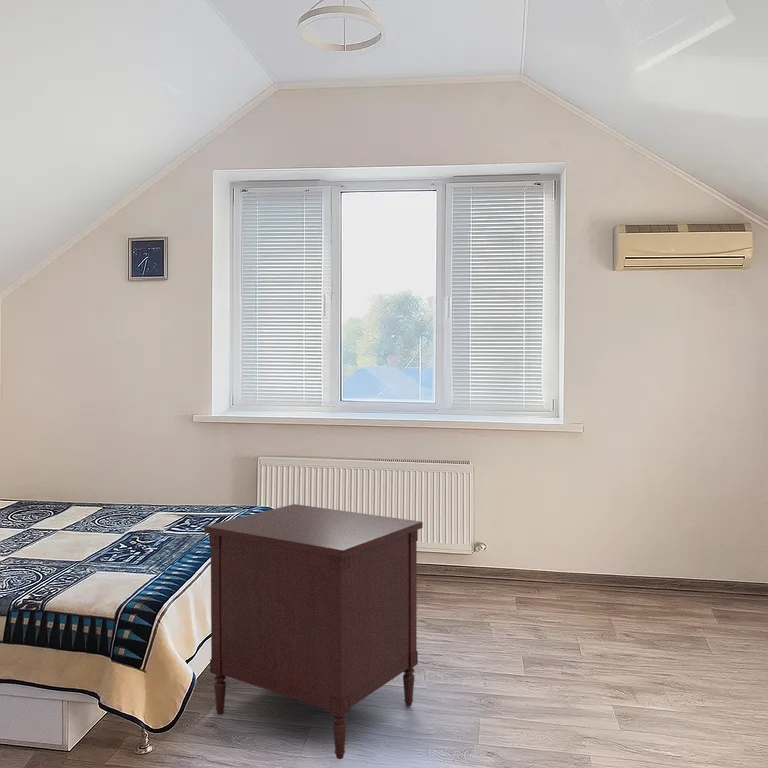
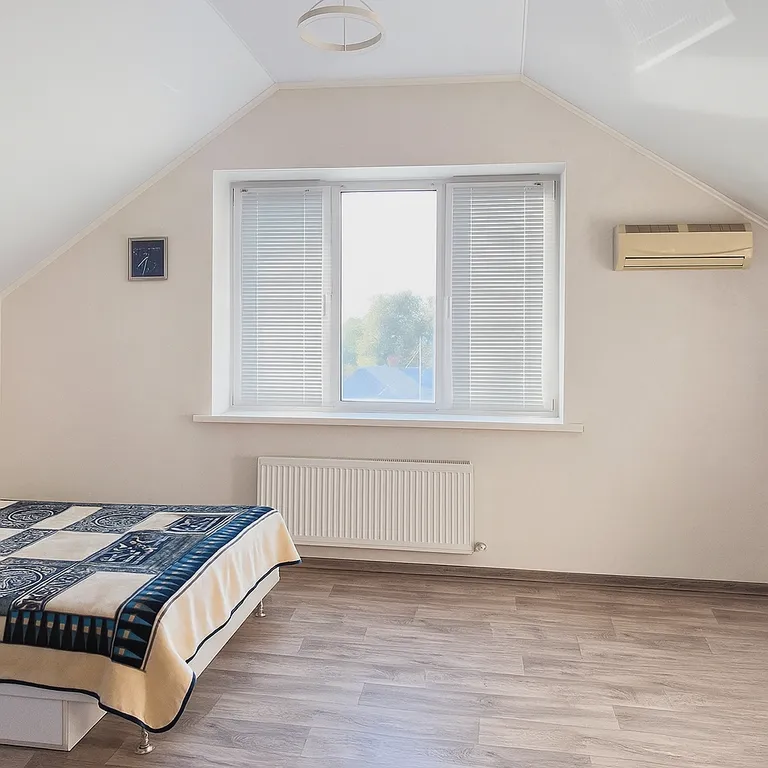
- dresser [203,503,424,760]
